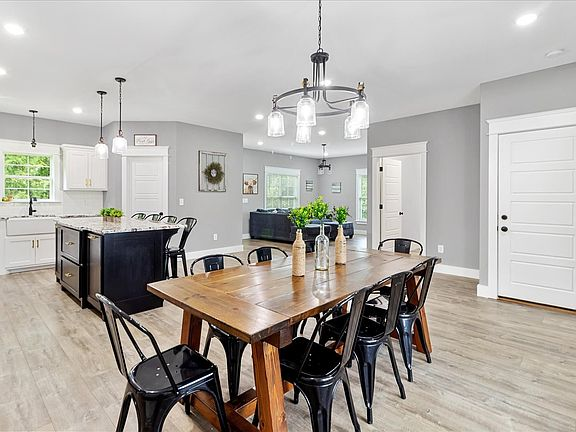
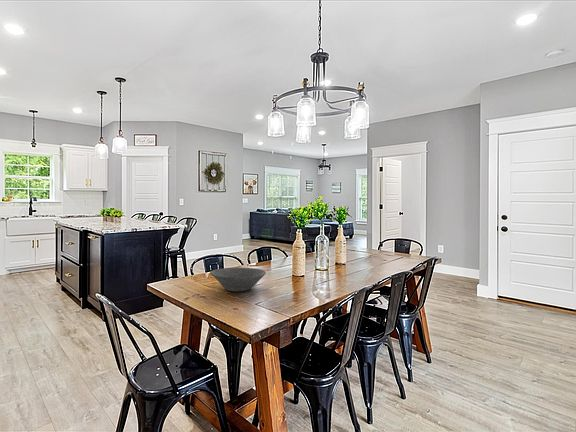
+ bowl [209,267,267,292]
